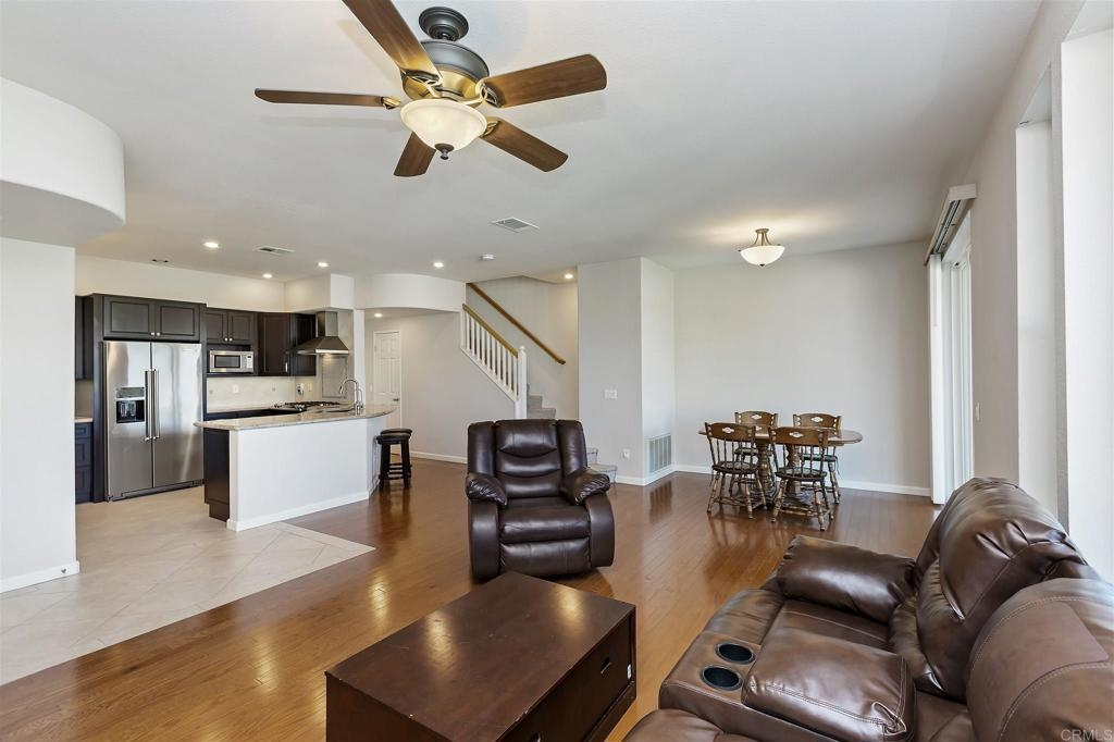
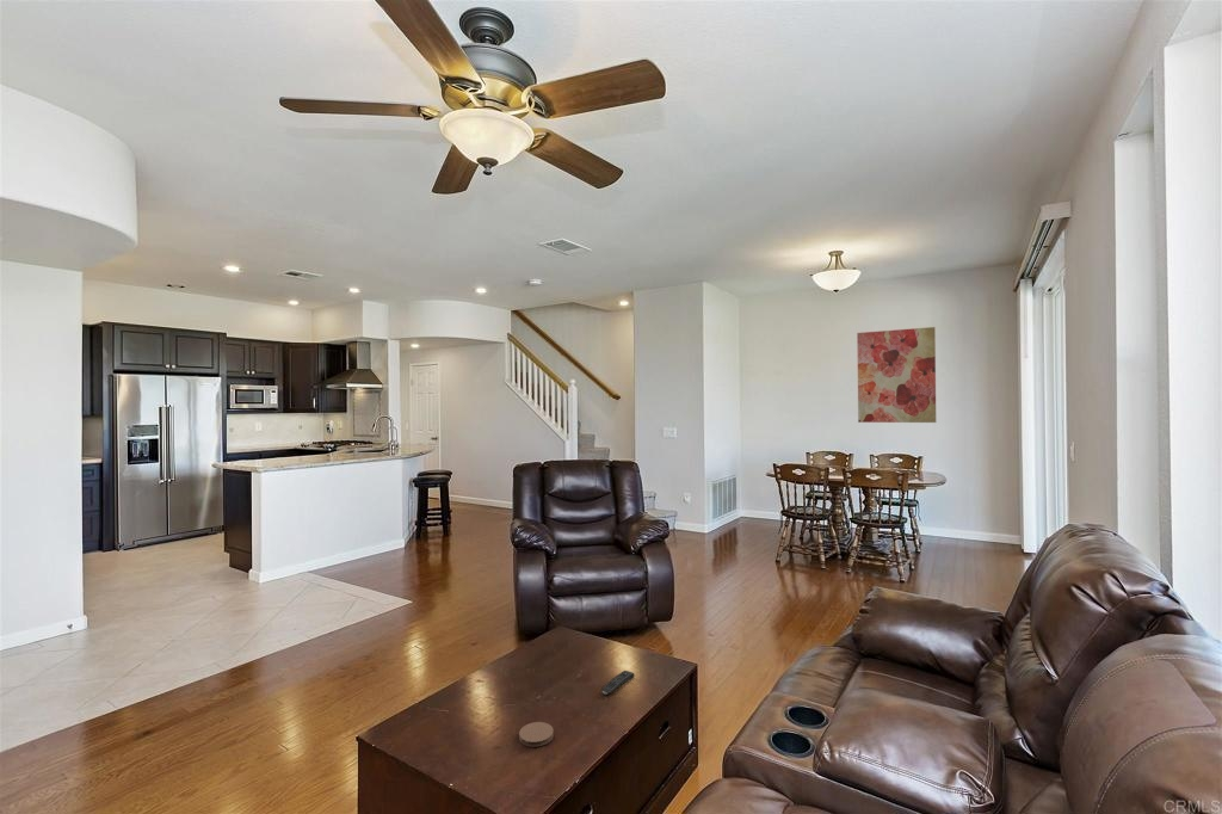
+ remote control [600,670,636,696]
+ coaster [518,721,555,748]
+ wall art [856,326,937,424]
